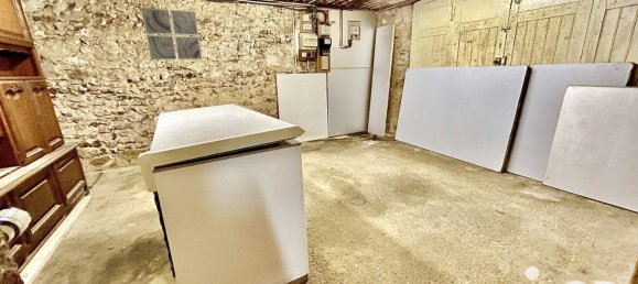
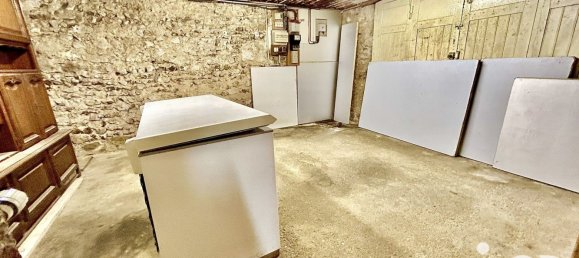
- wall art [140,7,203,61]
